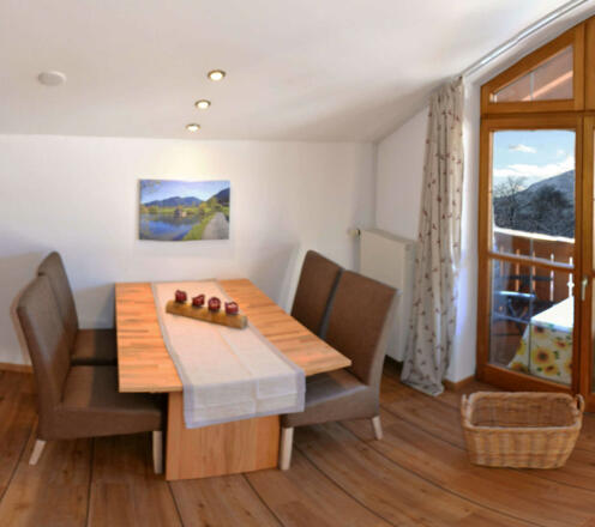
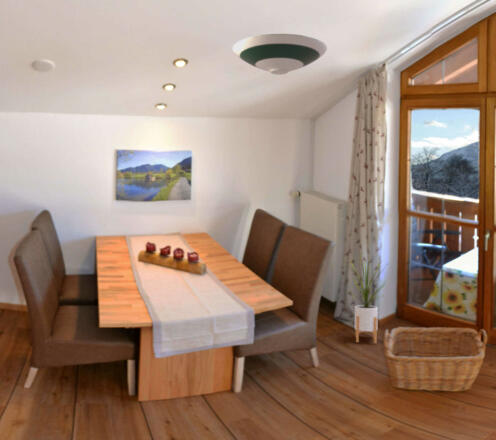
+ house plant [345,252,390,344]
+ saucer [232,33,328,76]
